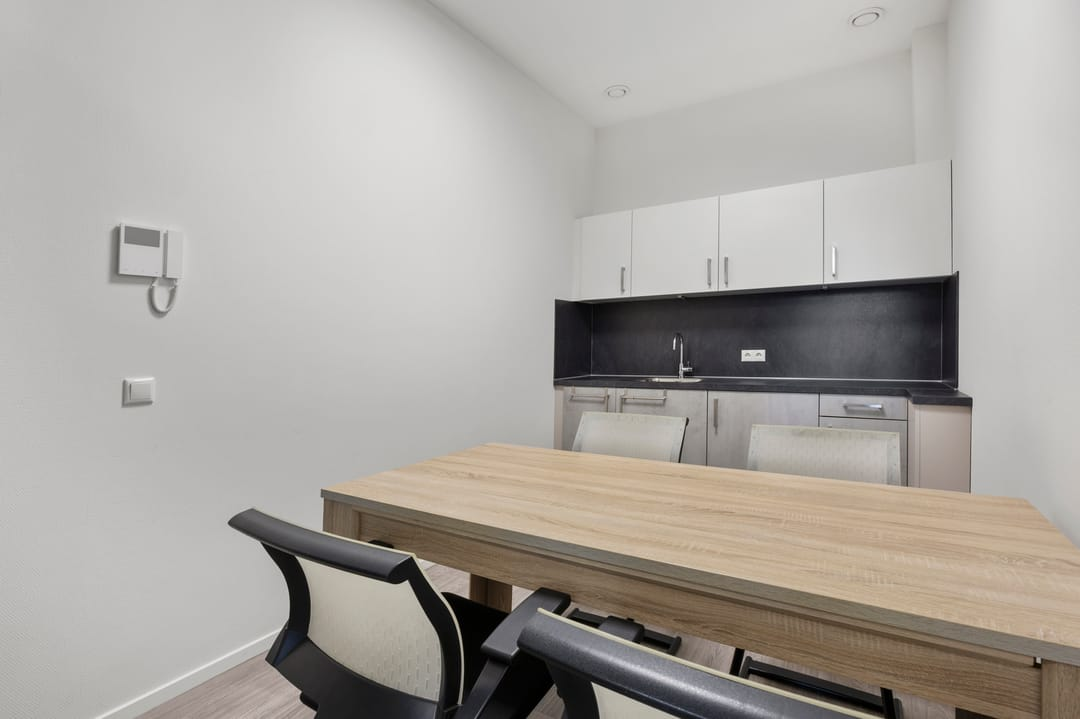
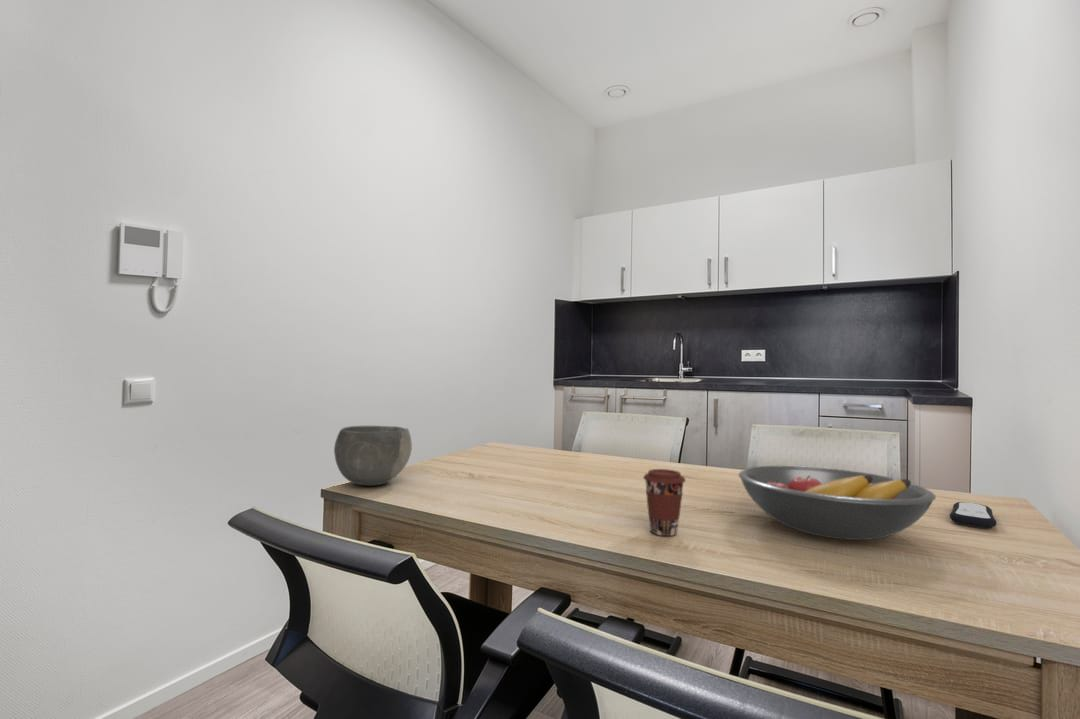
+ coffee cup [642,468,687,537]
+ remote control [949,501,998,529]
+ bowl [333,425,413,487]
+ fruit bowl [738,464,937,541]
